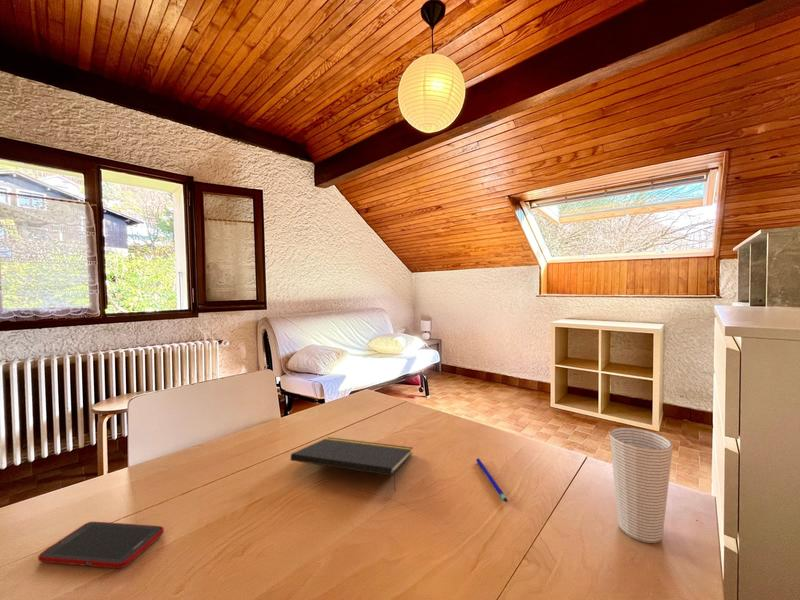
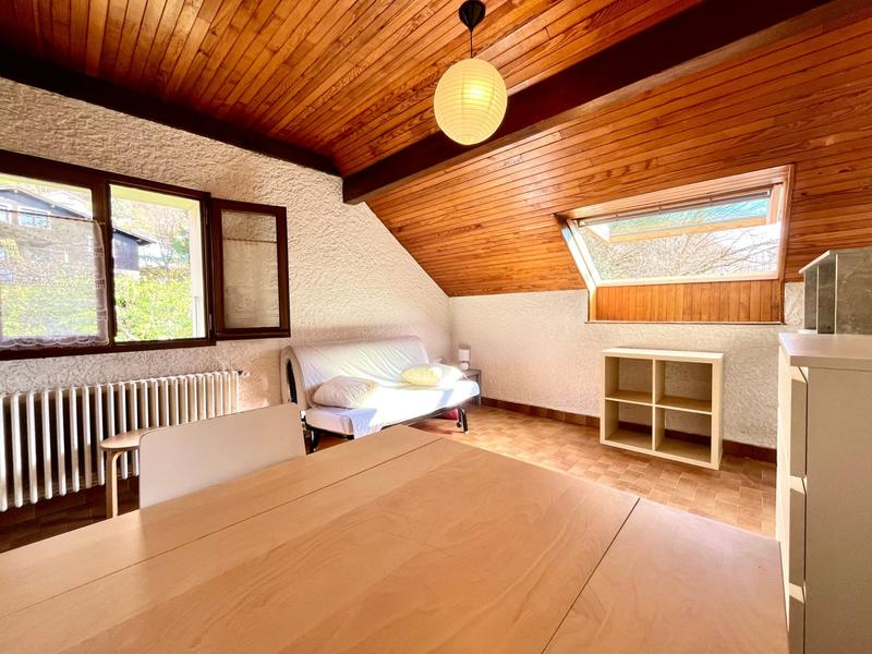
- cell phone [37,521,165,570]
- cup [608,426,674,544]
- pen [475,457,509,503]
- notepad [290,436,414,493]
